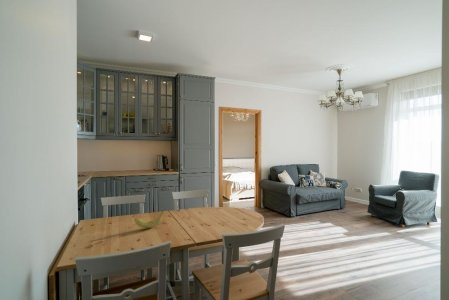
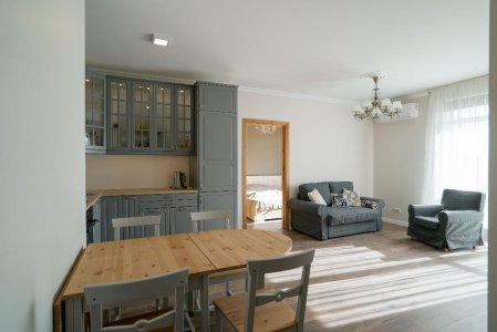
- fruit [134,209,164,229]
